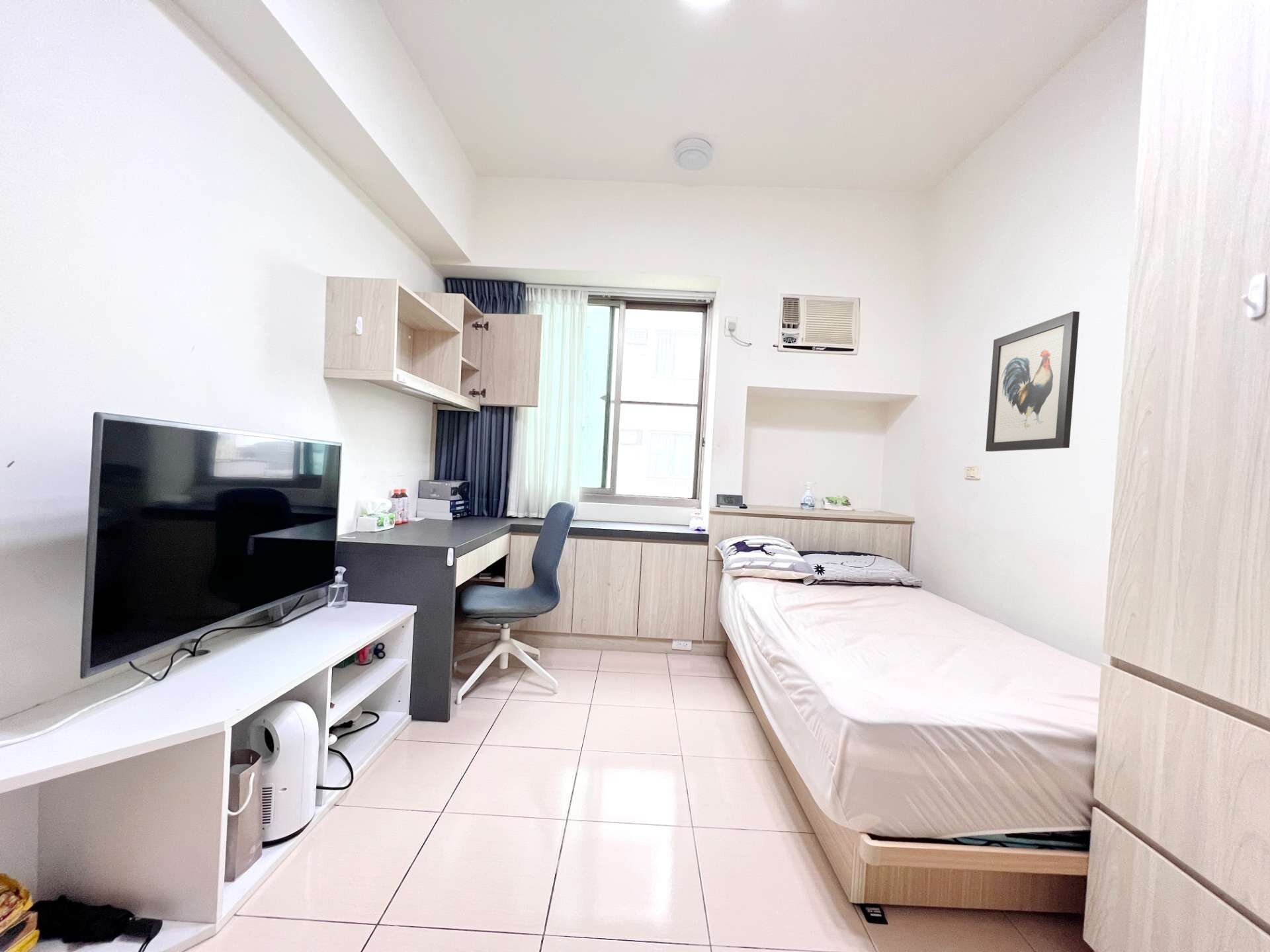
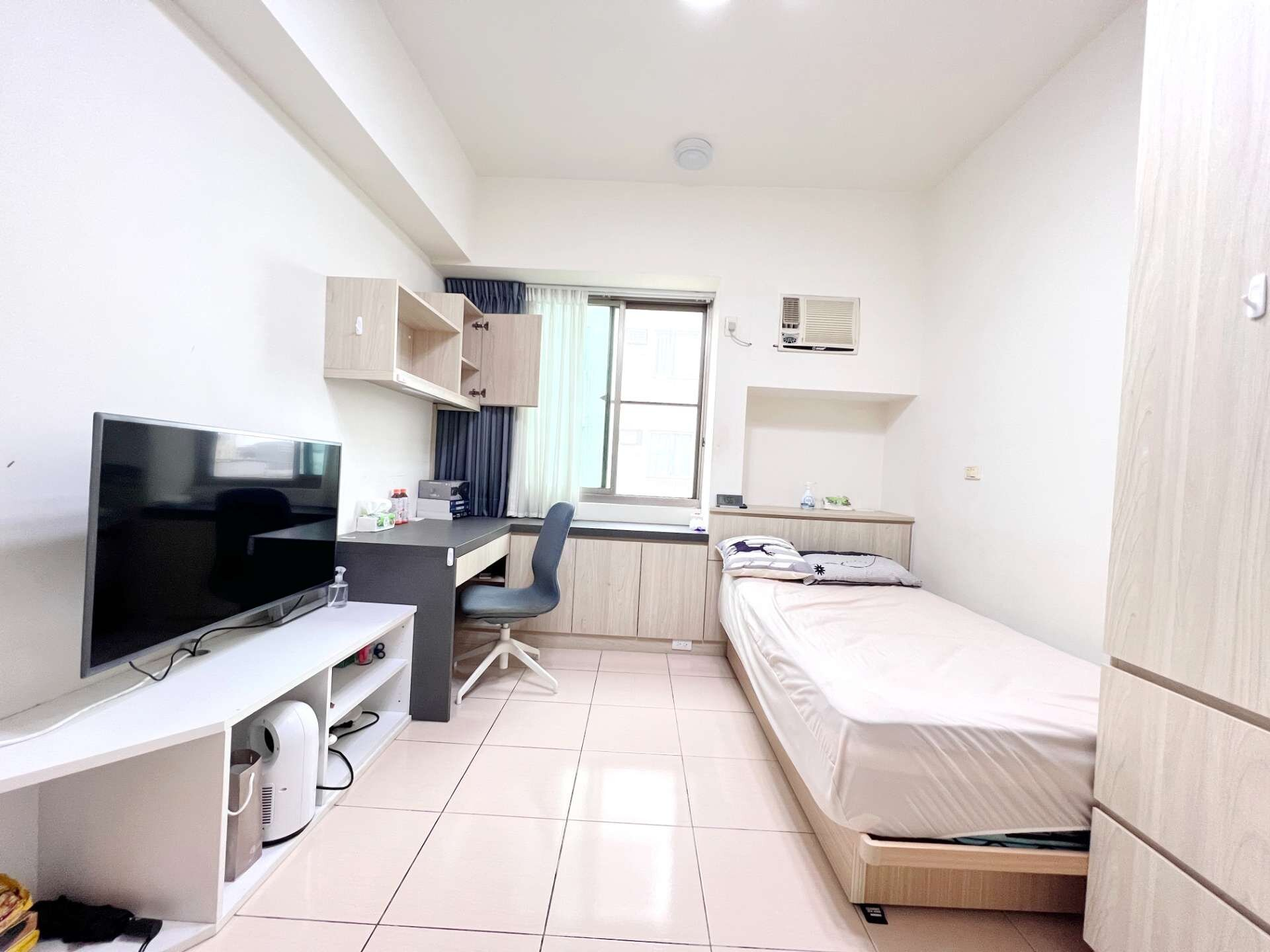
- wall art [985,311,1080,452]
